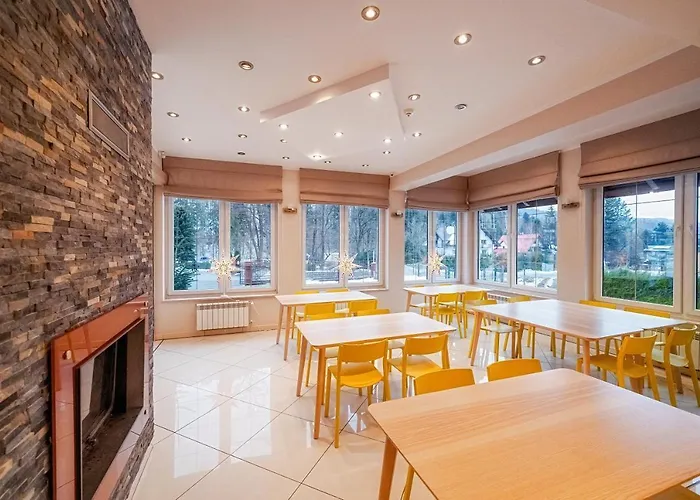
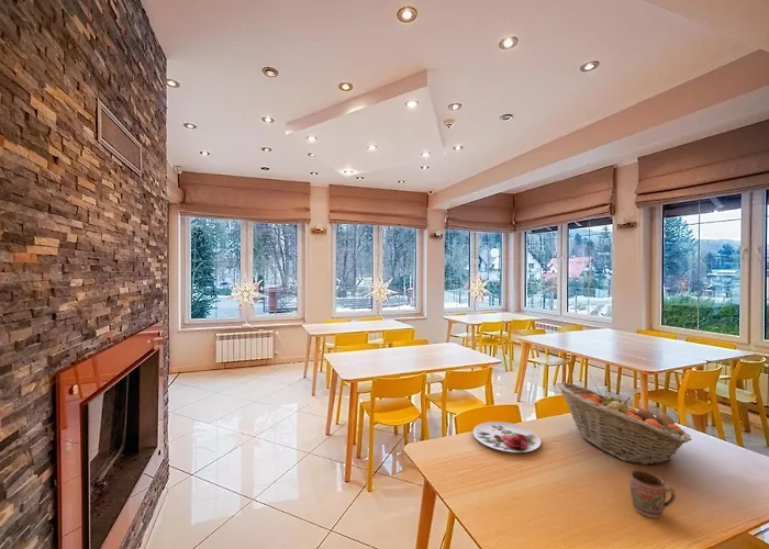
+ fruit basket [556,381,693,467]
+ plate [472,421,542,453]
+ mug [628,469,677,519]
